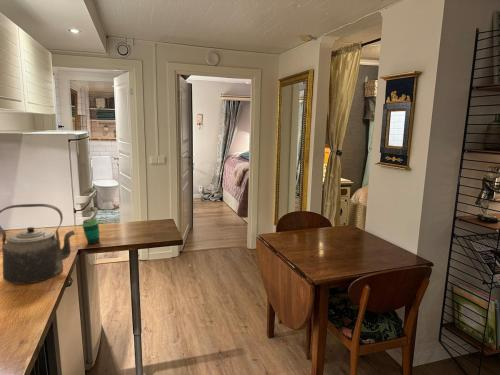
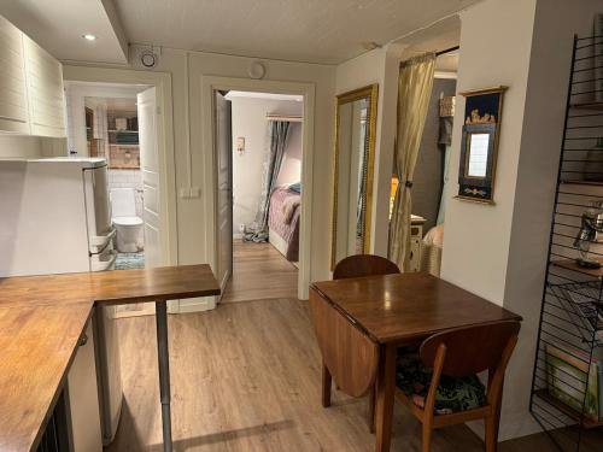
- cup [81,218,101,245]
- kettle [0,203,76,285]
